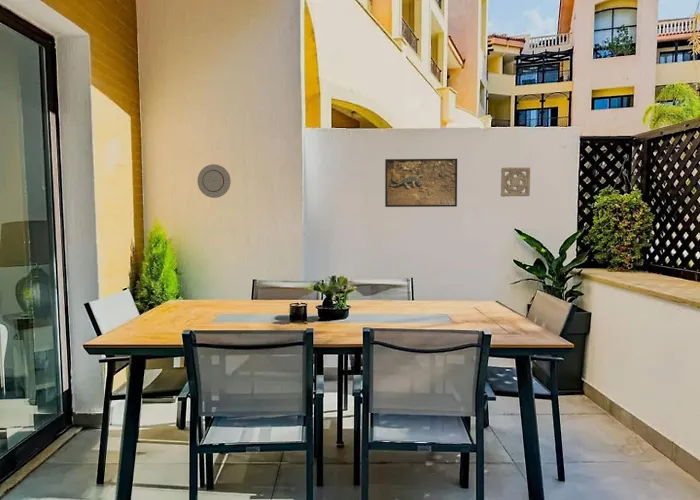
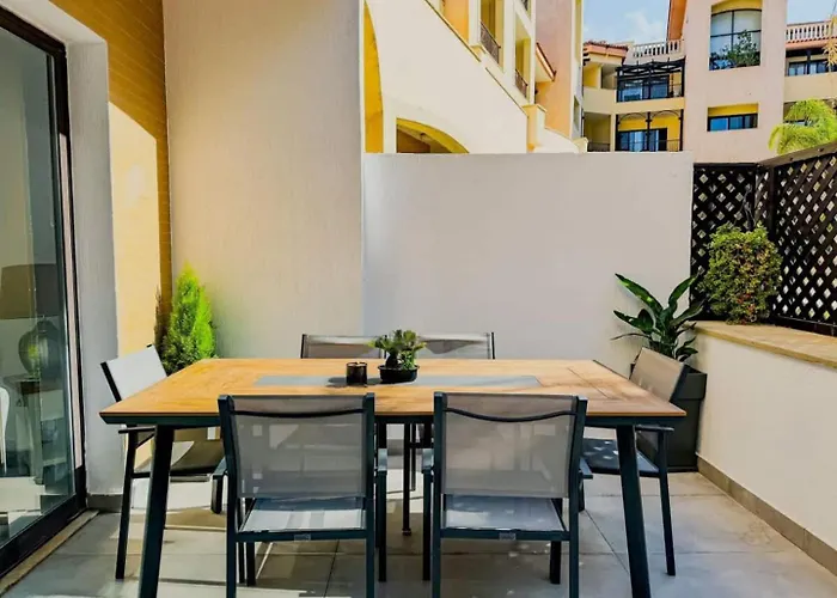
- decorative plate [197,163,231,199]
- wall ornament [500,166,531,198]
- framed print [384,158,458,208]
